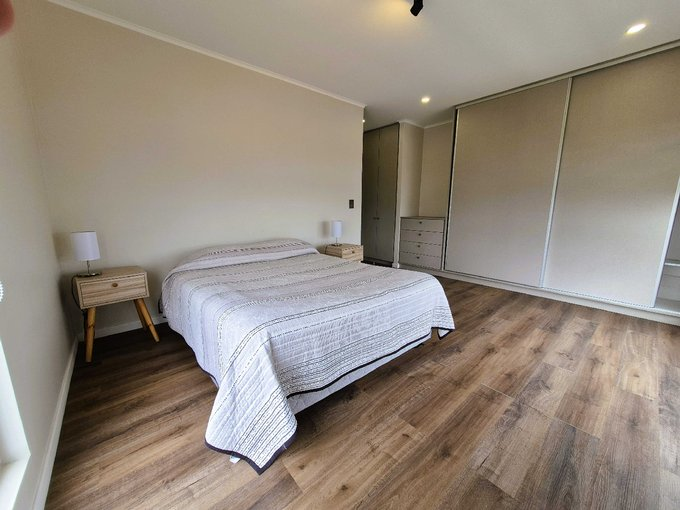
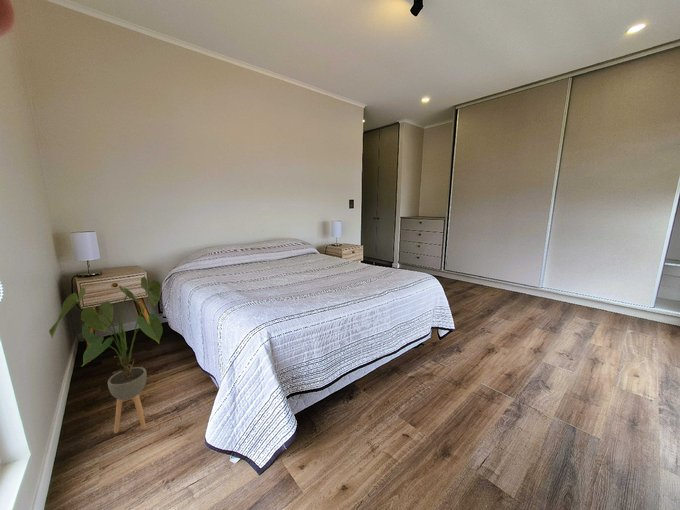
+ house plant [48,276,164,434]
